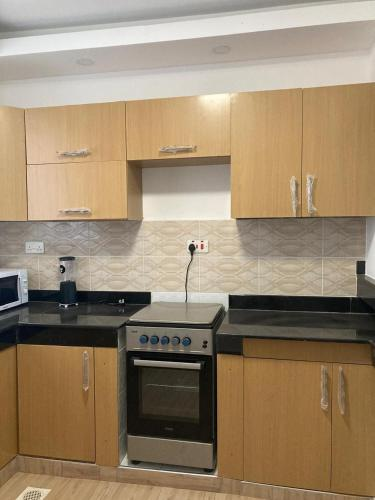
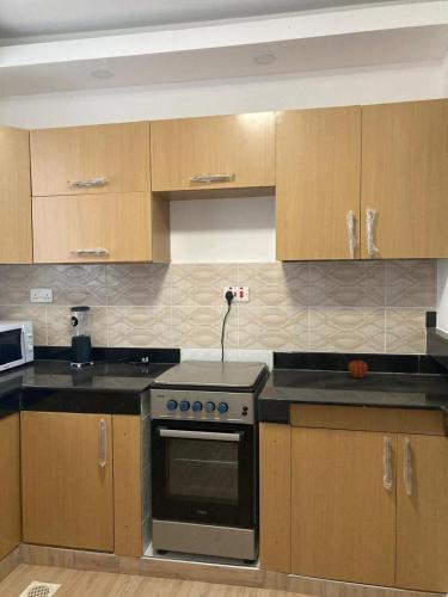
+ fruit [348,357,369,380]
